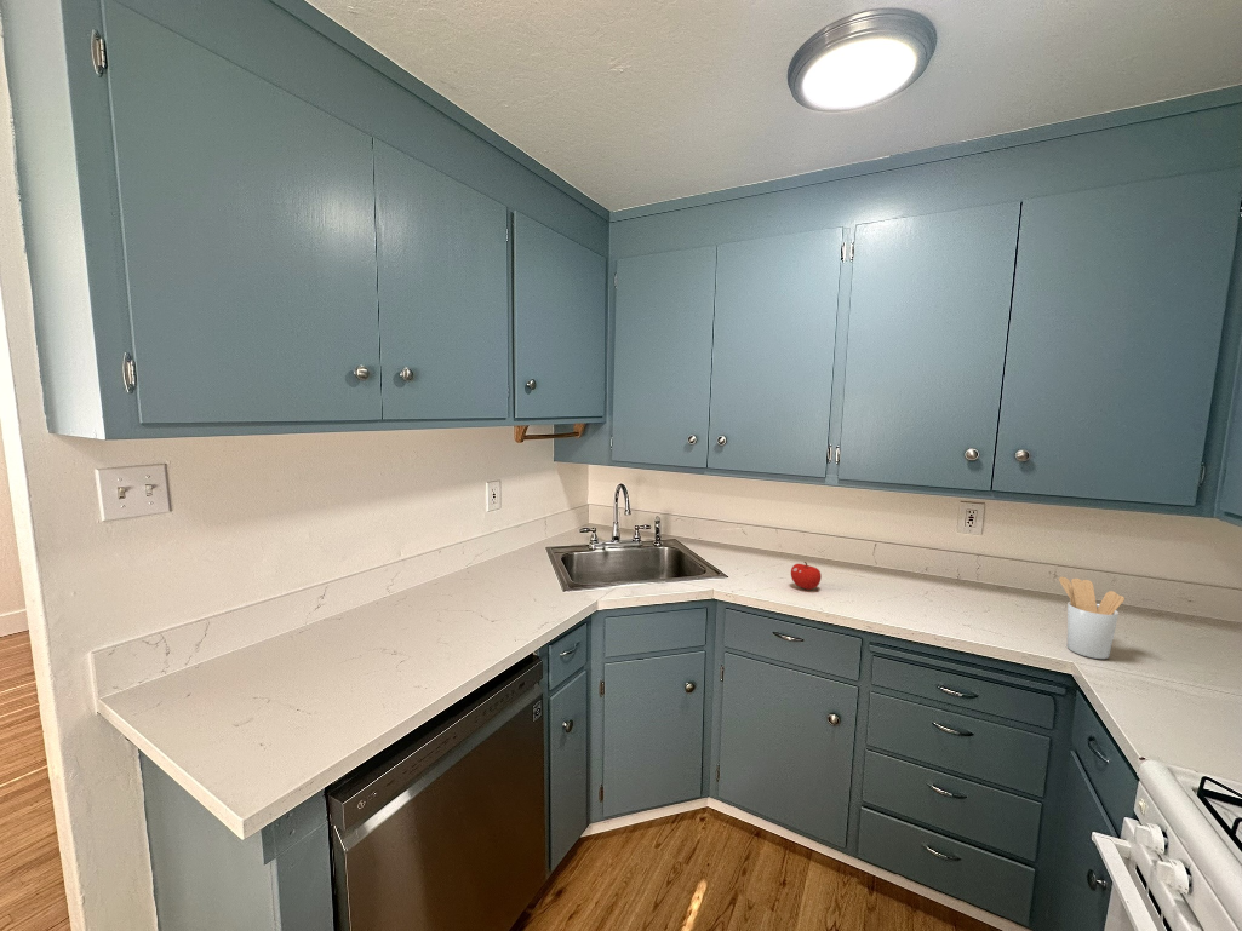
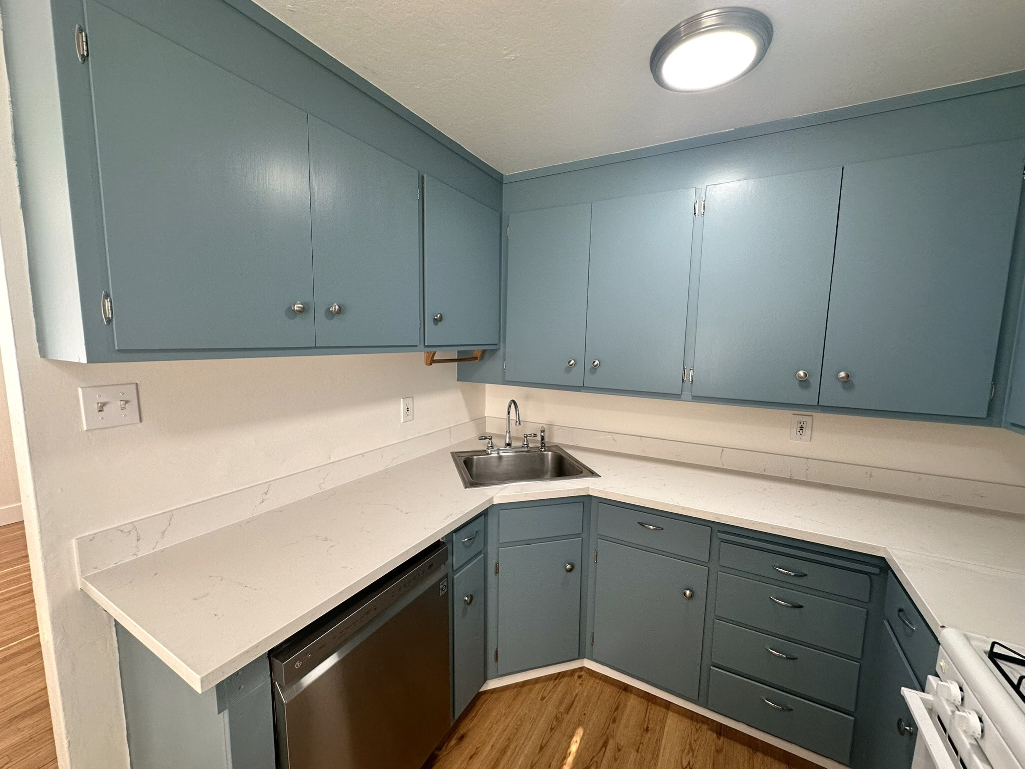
- utensil holder [1058,576,1126,660]
- fruit [790,561,823,591]
